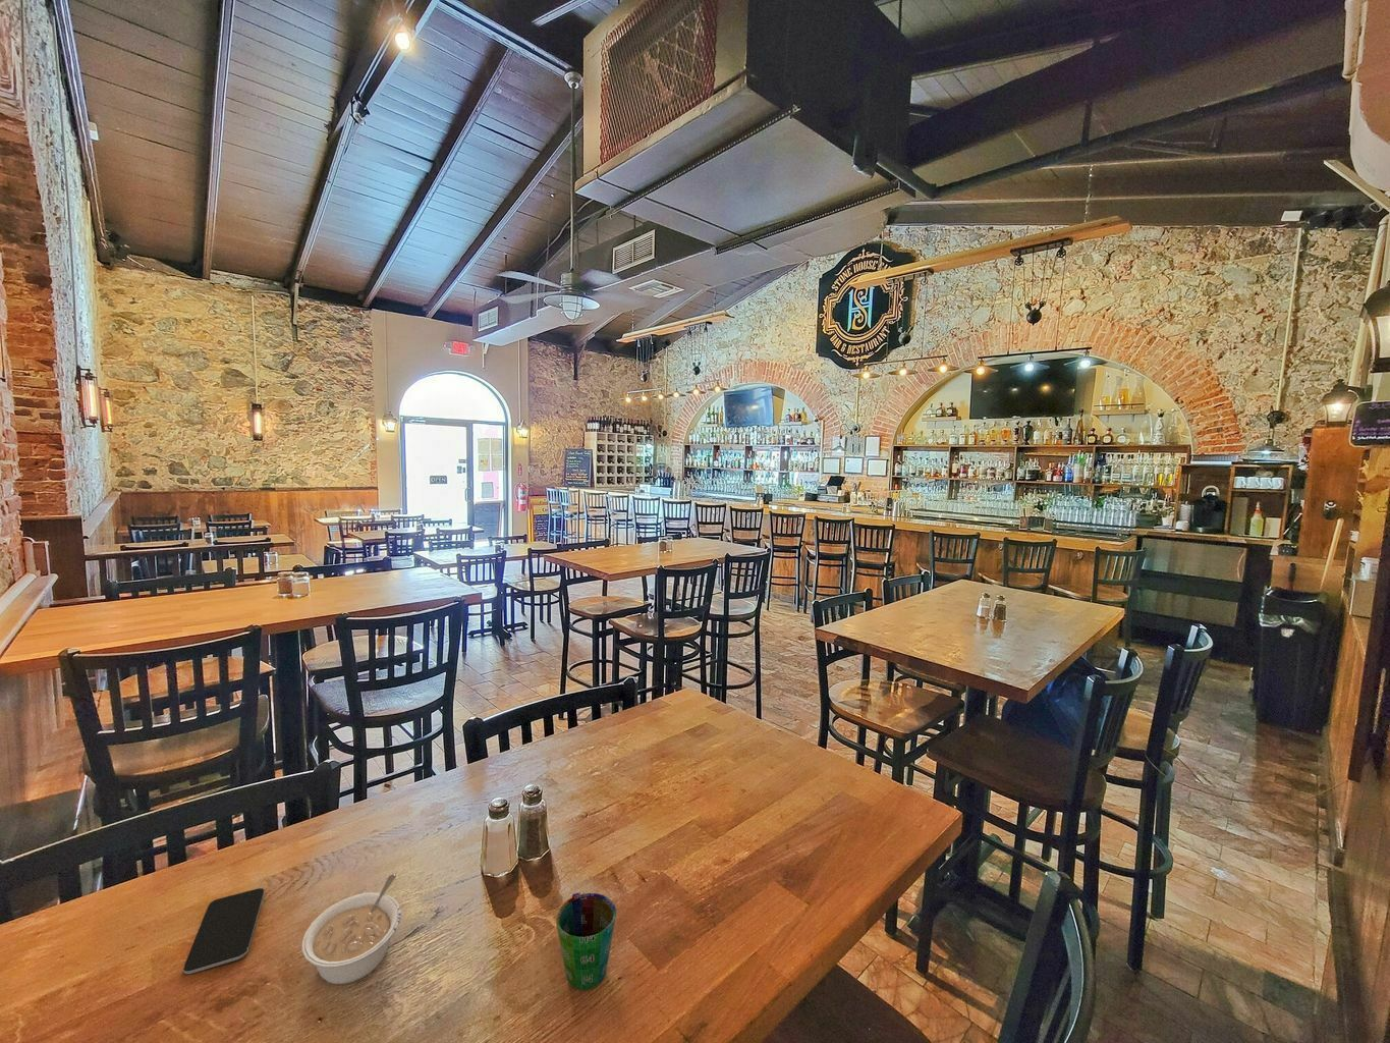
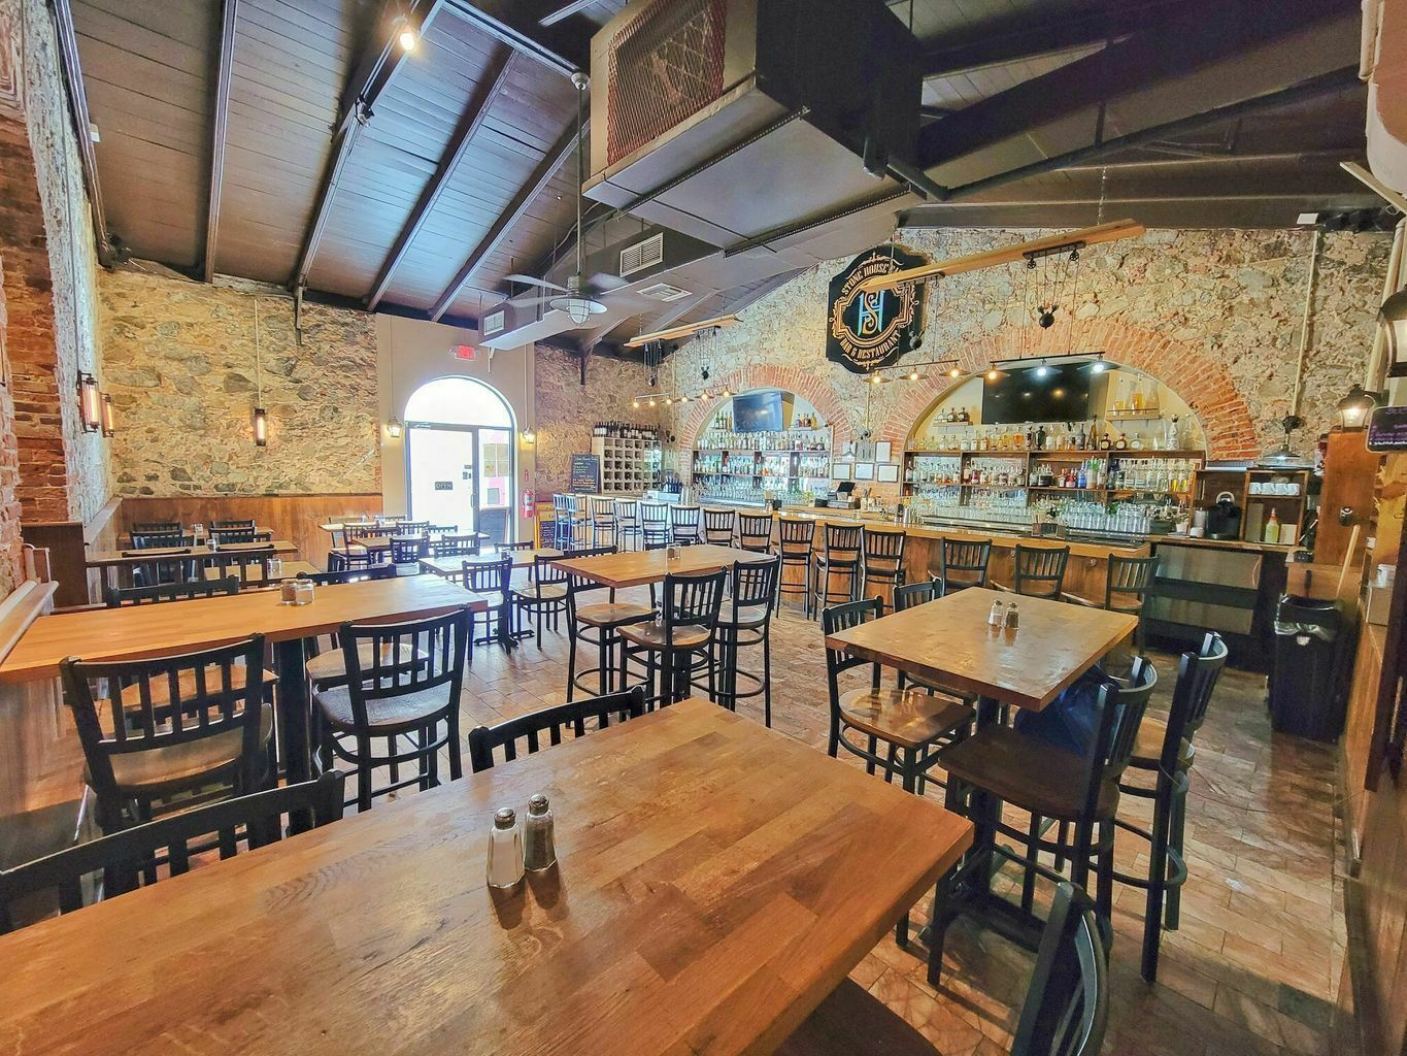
- smartphone [182,887,265,975]
- cup [555,892,617,992]
- legume [301,874,402,986]
